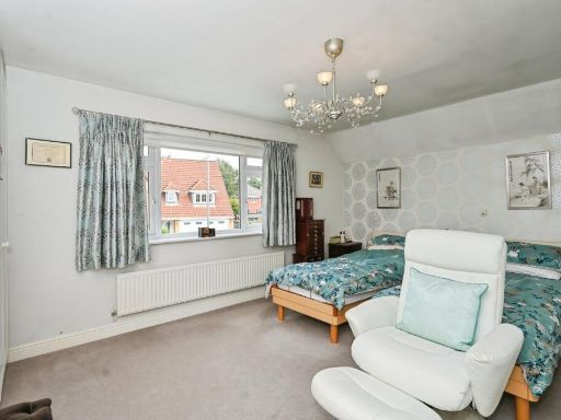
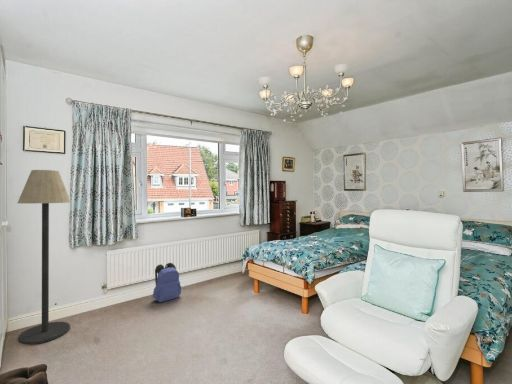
+ floor lamp [17,169,72,345]
+ backpack [152,262,182,303]
